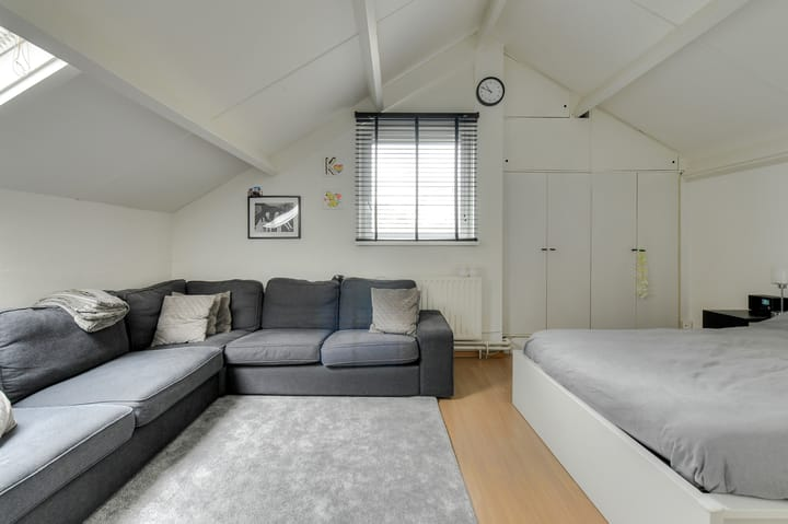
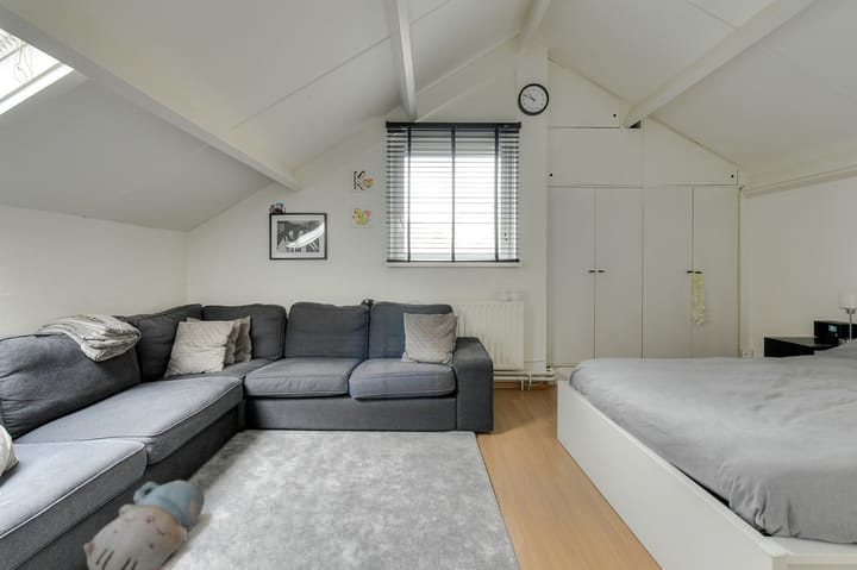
+ plush toy [82,480,206,570]
